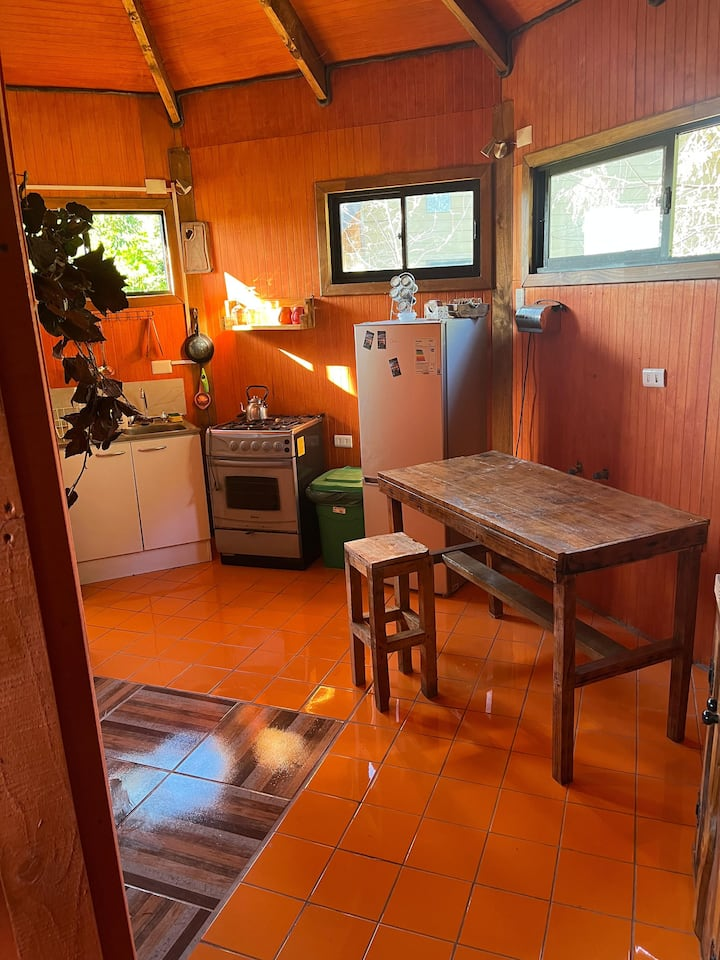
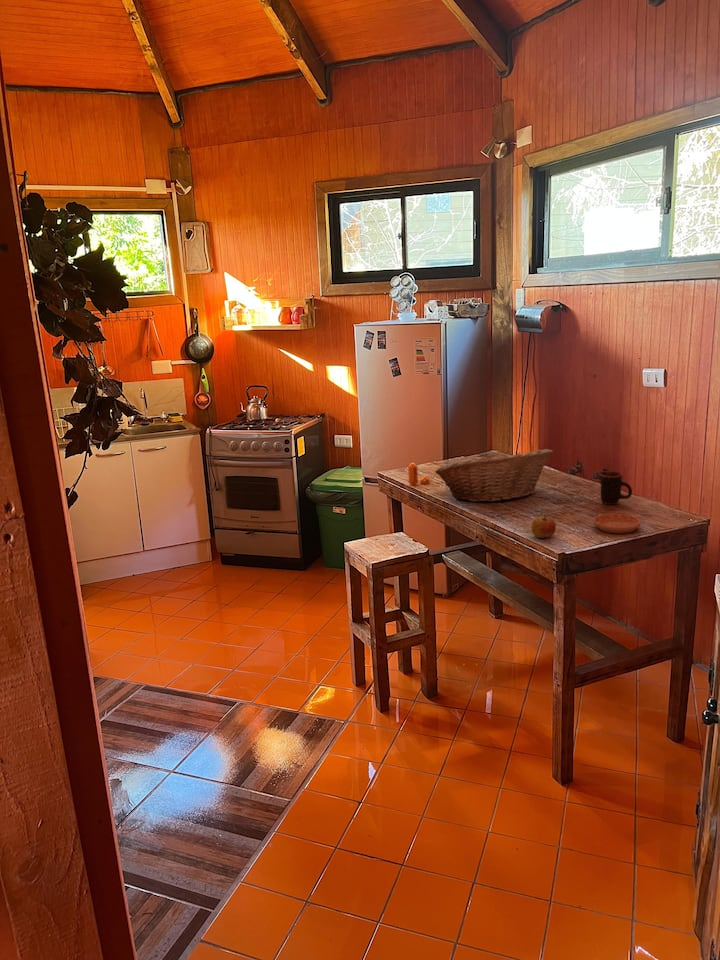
+ fruit basket [434,448,554,503]
+ saucer [592,513,642,534]
+ pepper shaker [407,462,431,486]
+ apple [530,516,557,539]
+ mug [597,470,633,506]
